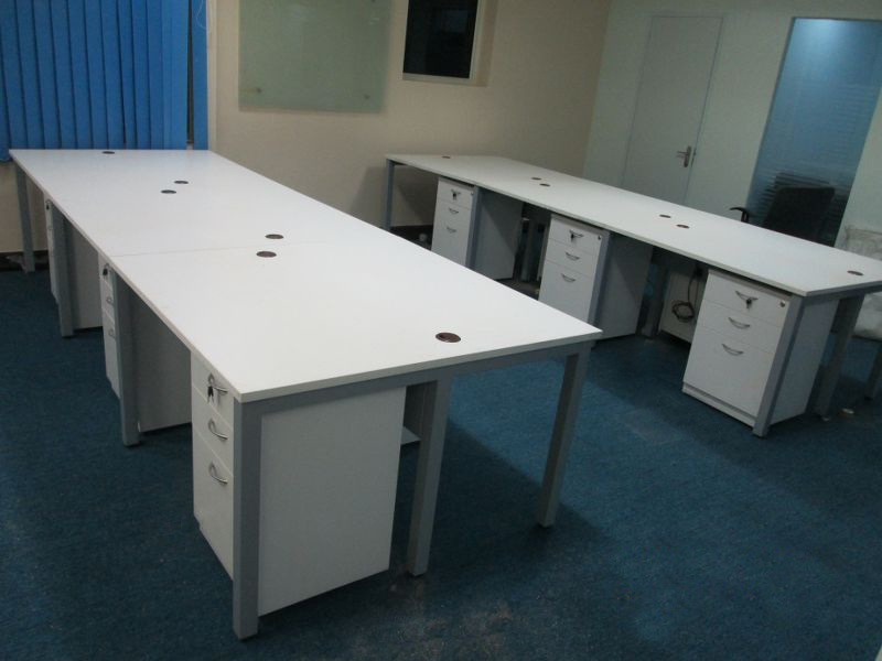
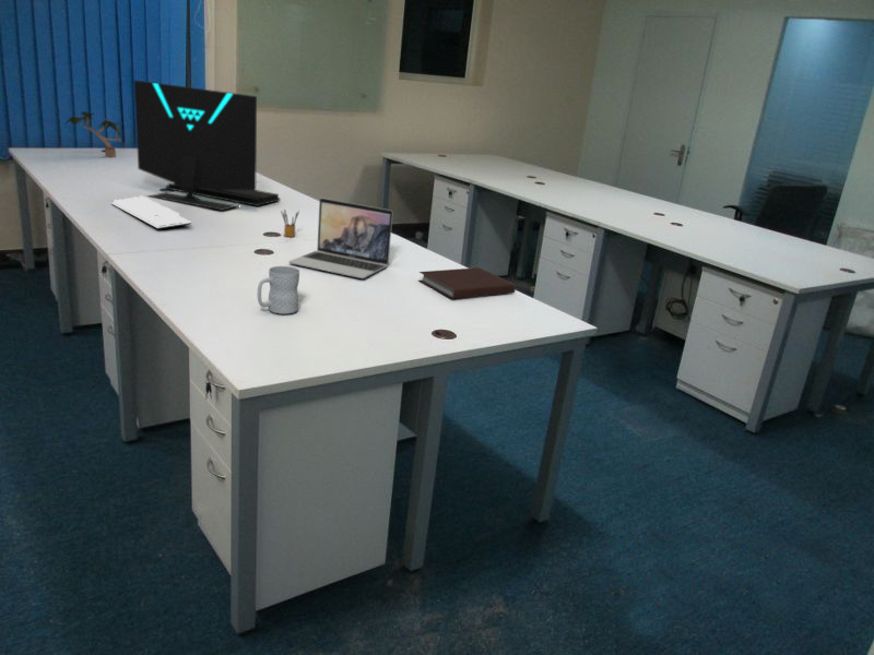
+ pencil box [280,207,300,238]
+ computer monitor [133,79,282,212]
+ mug [257,265,300,315]
+ potted plant [63,110,125,158]
+ notebook [418,266,517,300]
+ laptop [288,198,393,279]
+ keyboard [110,194,192,230]
